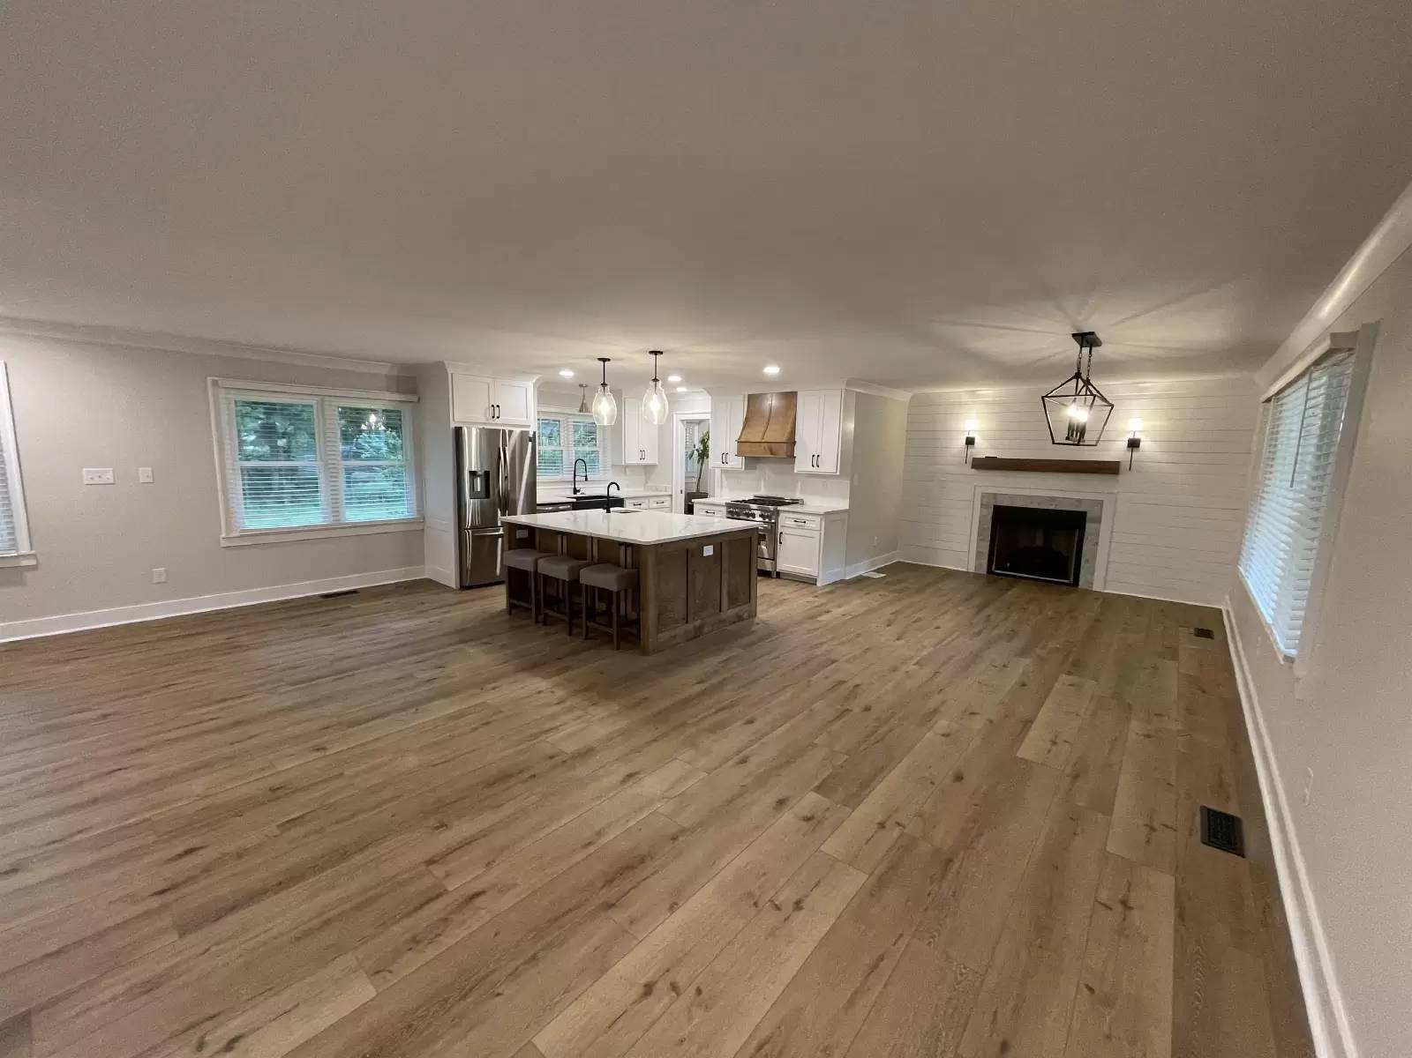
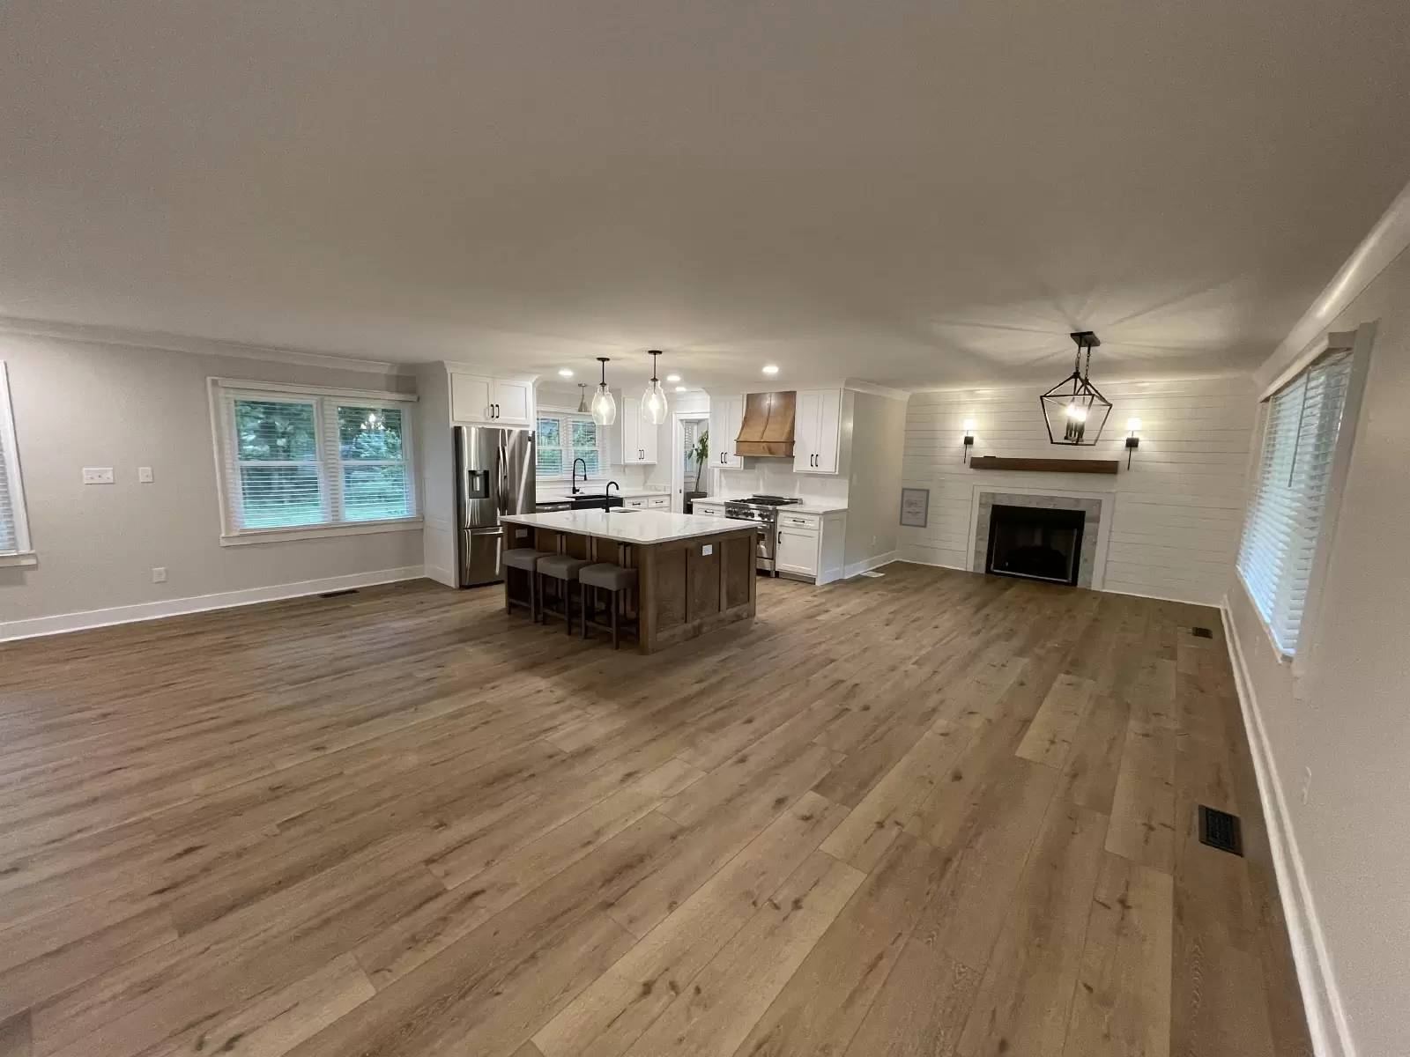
+ wall art [899,487,930,528]
